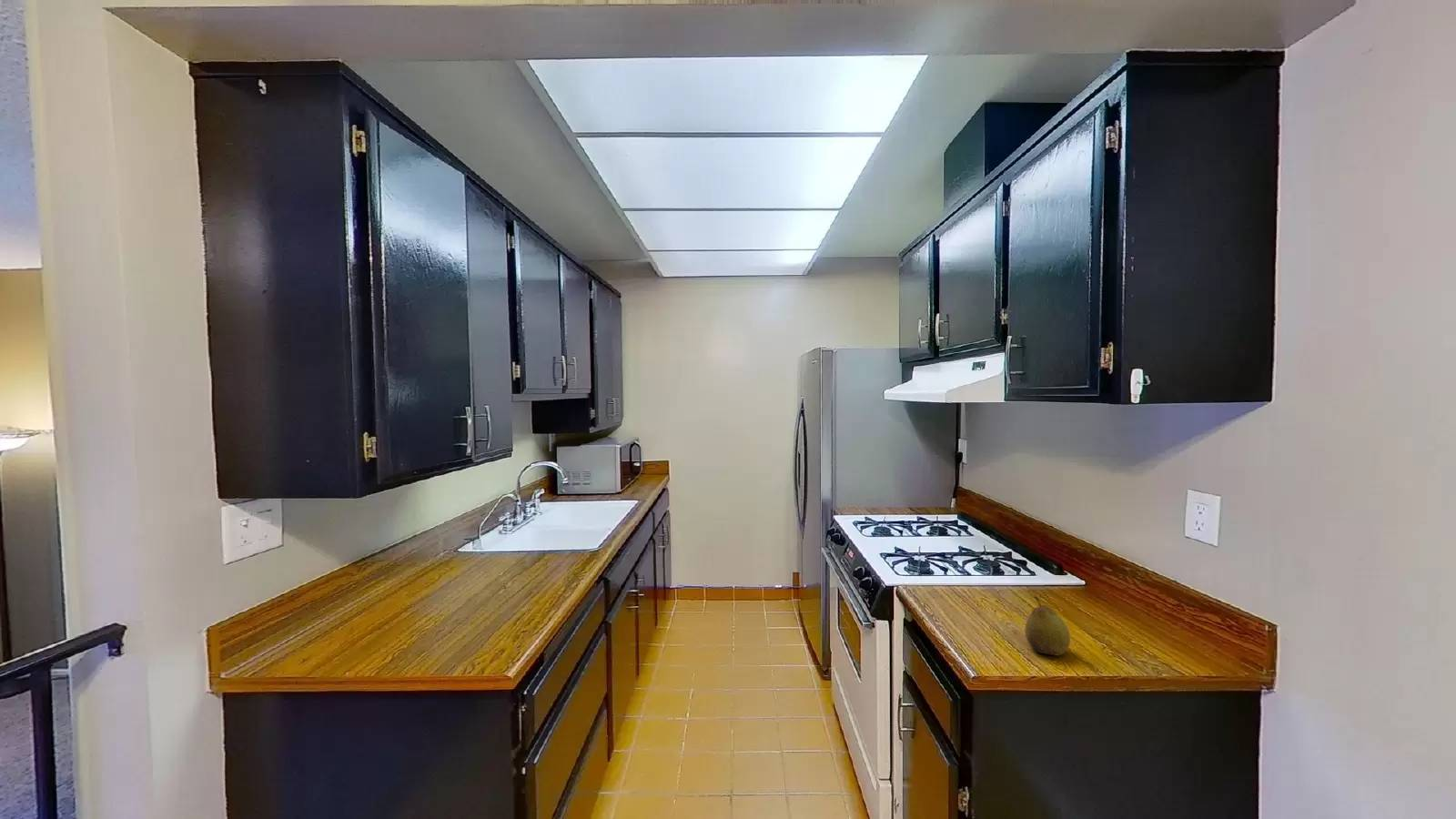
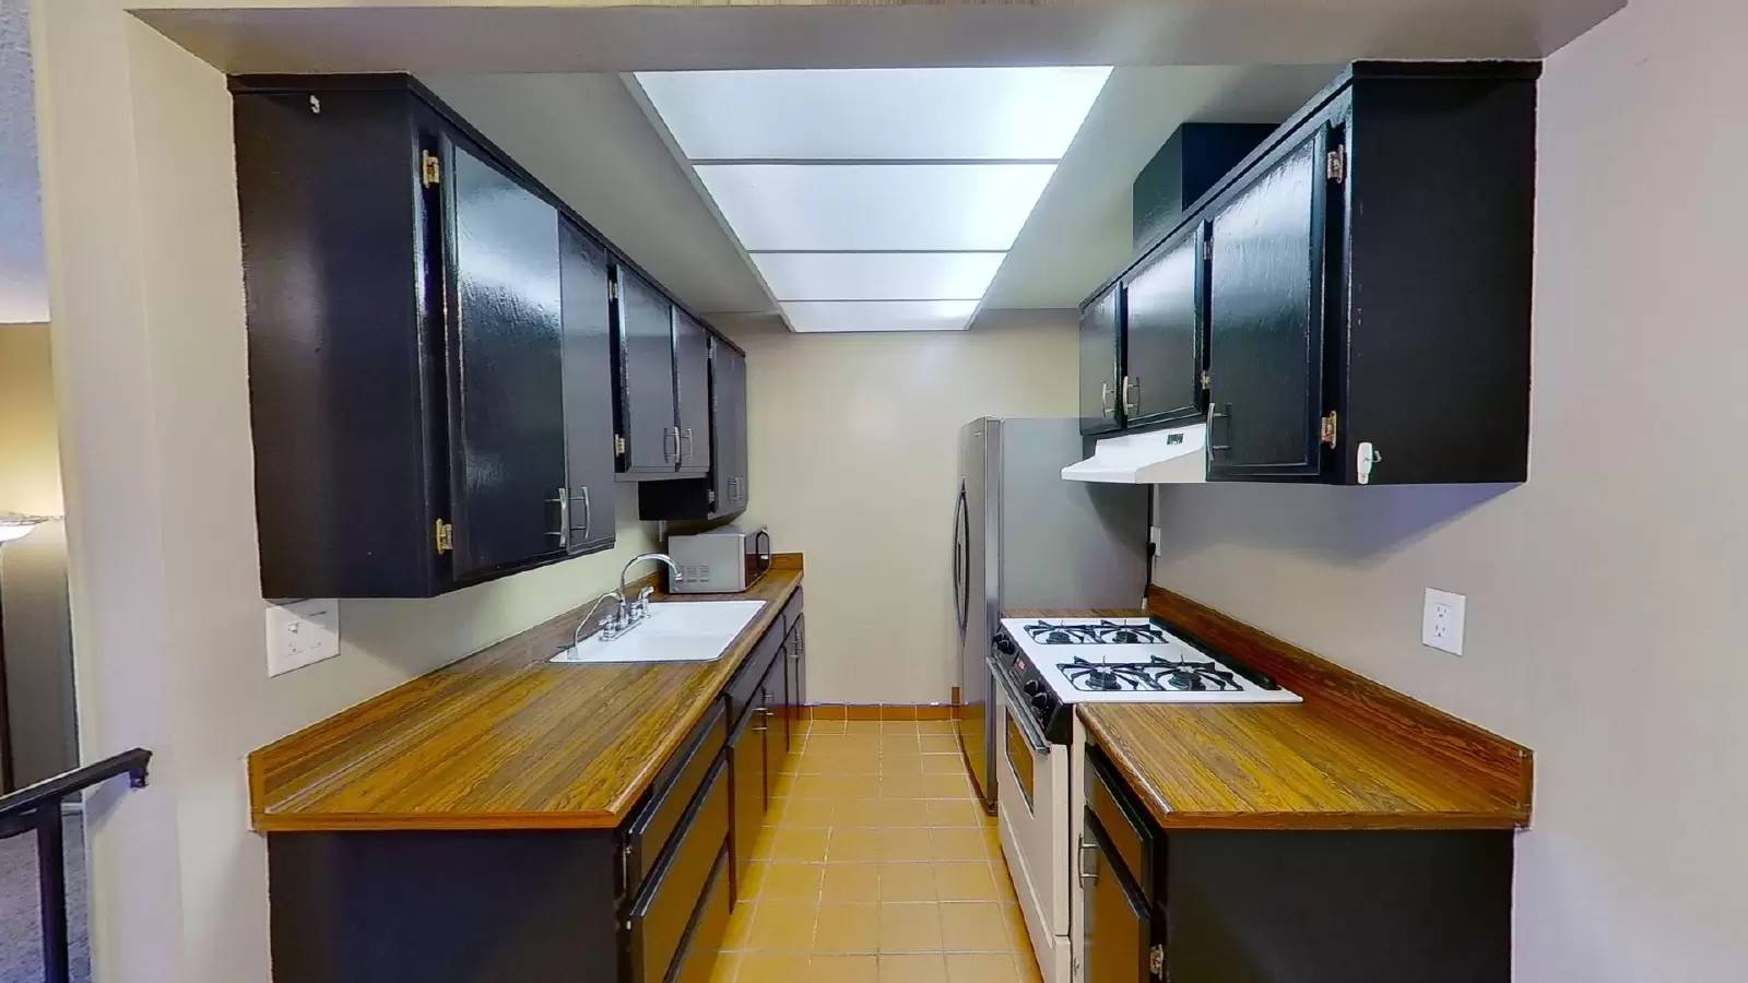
- fruit [1024,595,1071,657]
